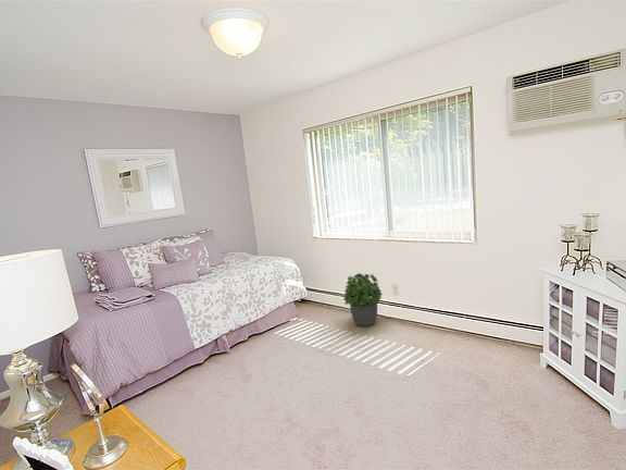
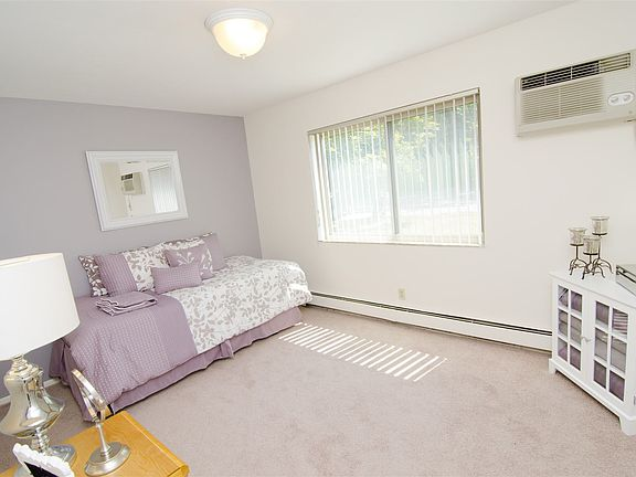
- potted plant [342,272,384,327]
